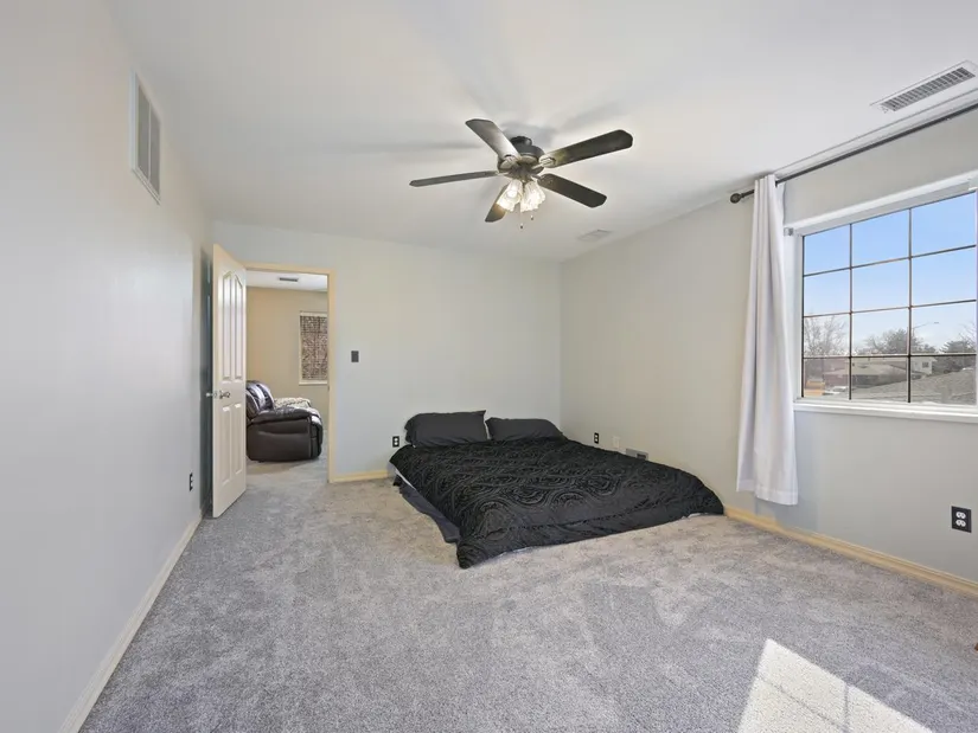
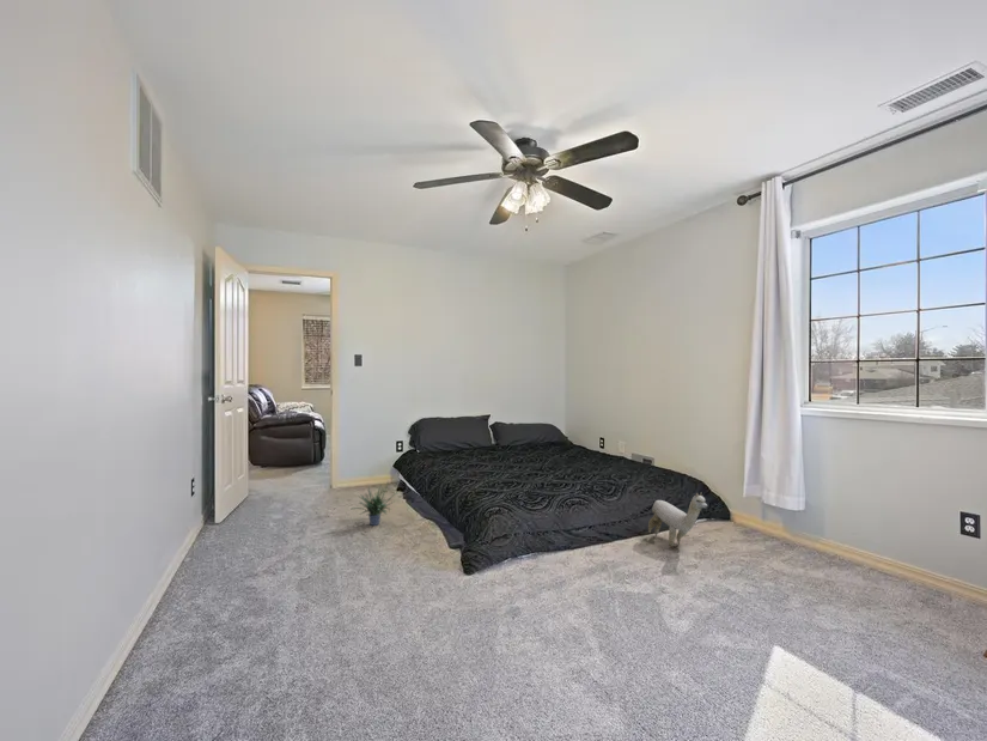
+ potted plant [352,480,400,527]
+ plush toy [647,492,708,548]
